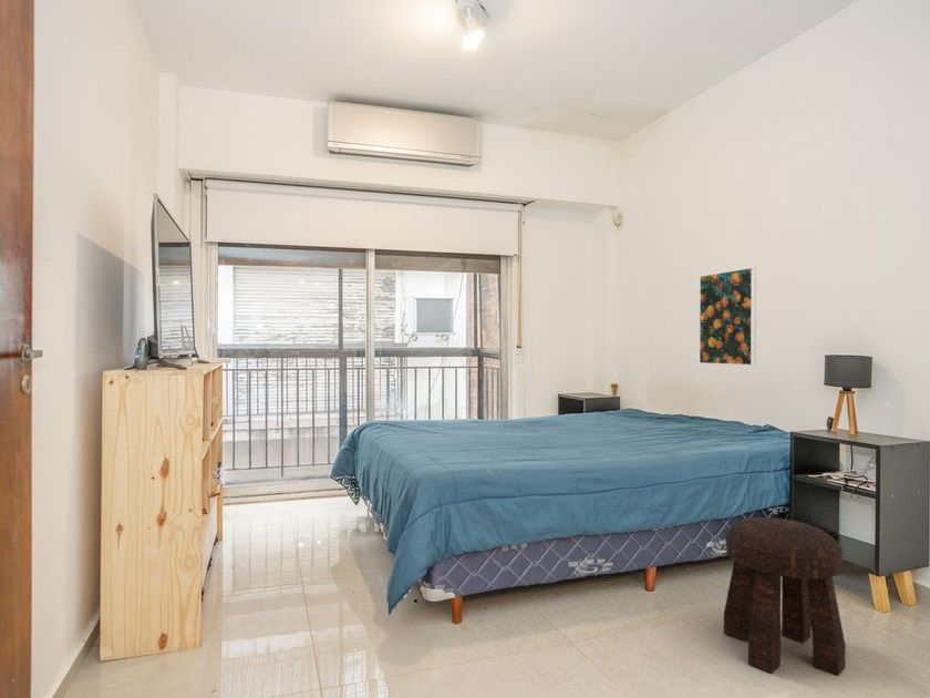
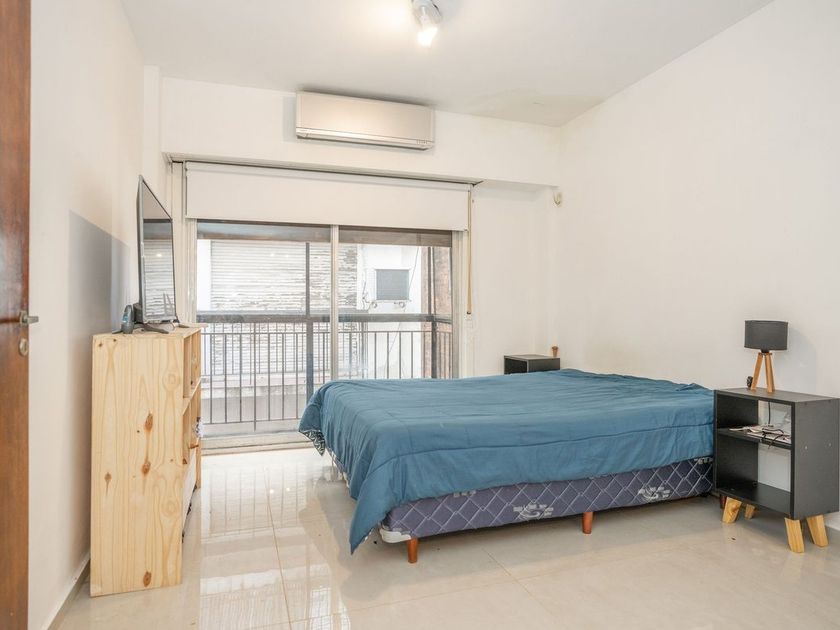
- stool [723,516,847,677]
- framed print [699,266,757,367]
